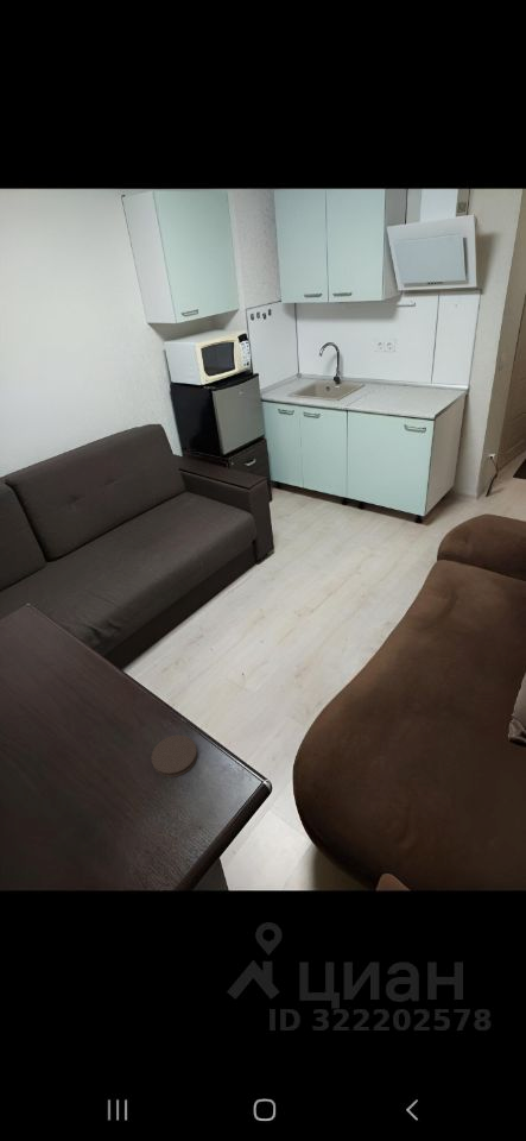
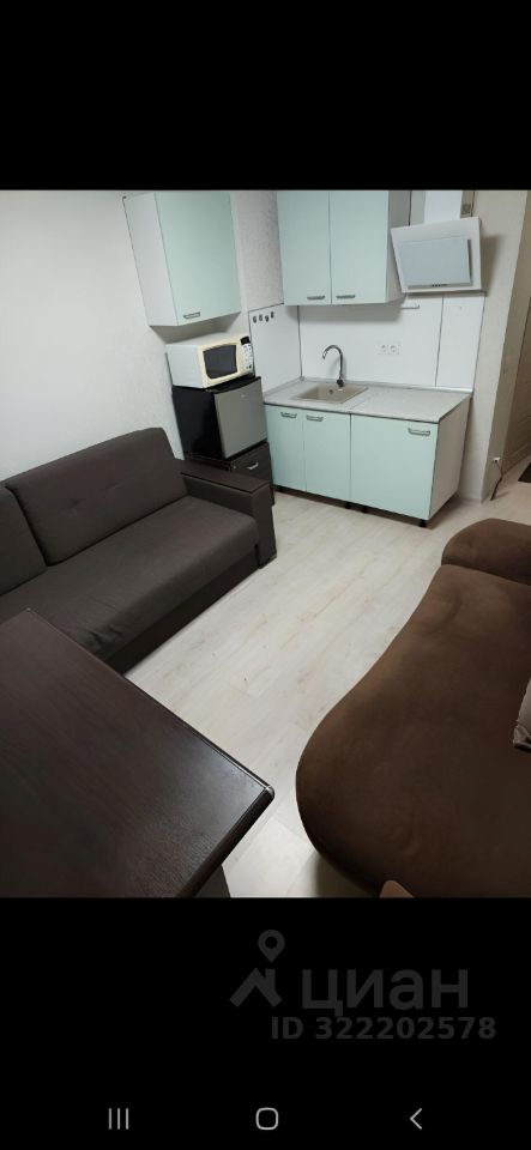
- coaster [150,733,198,778]
